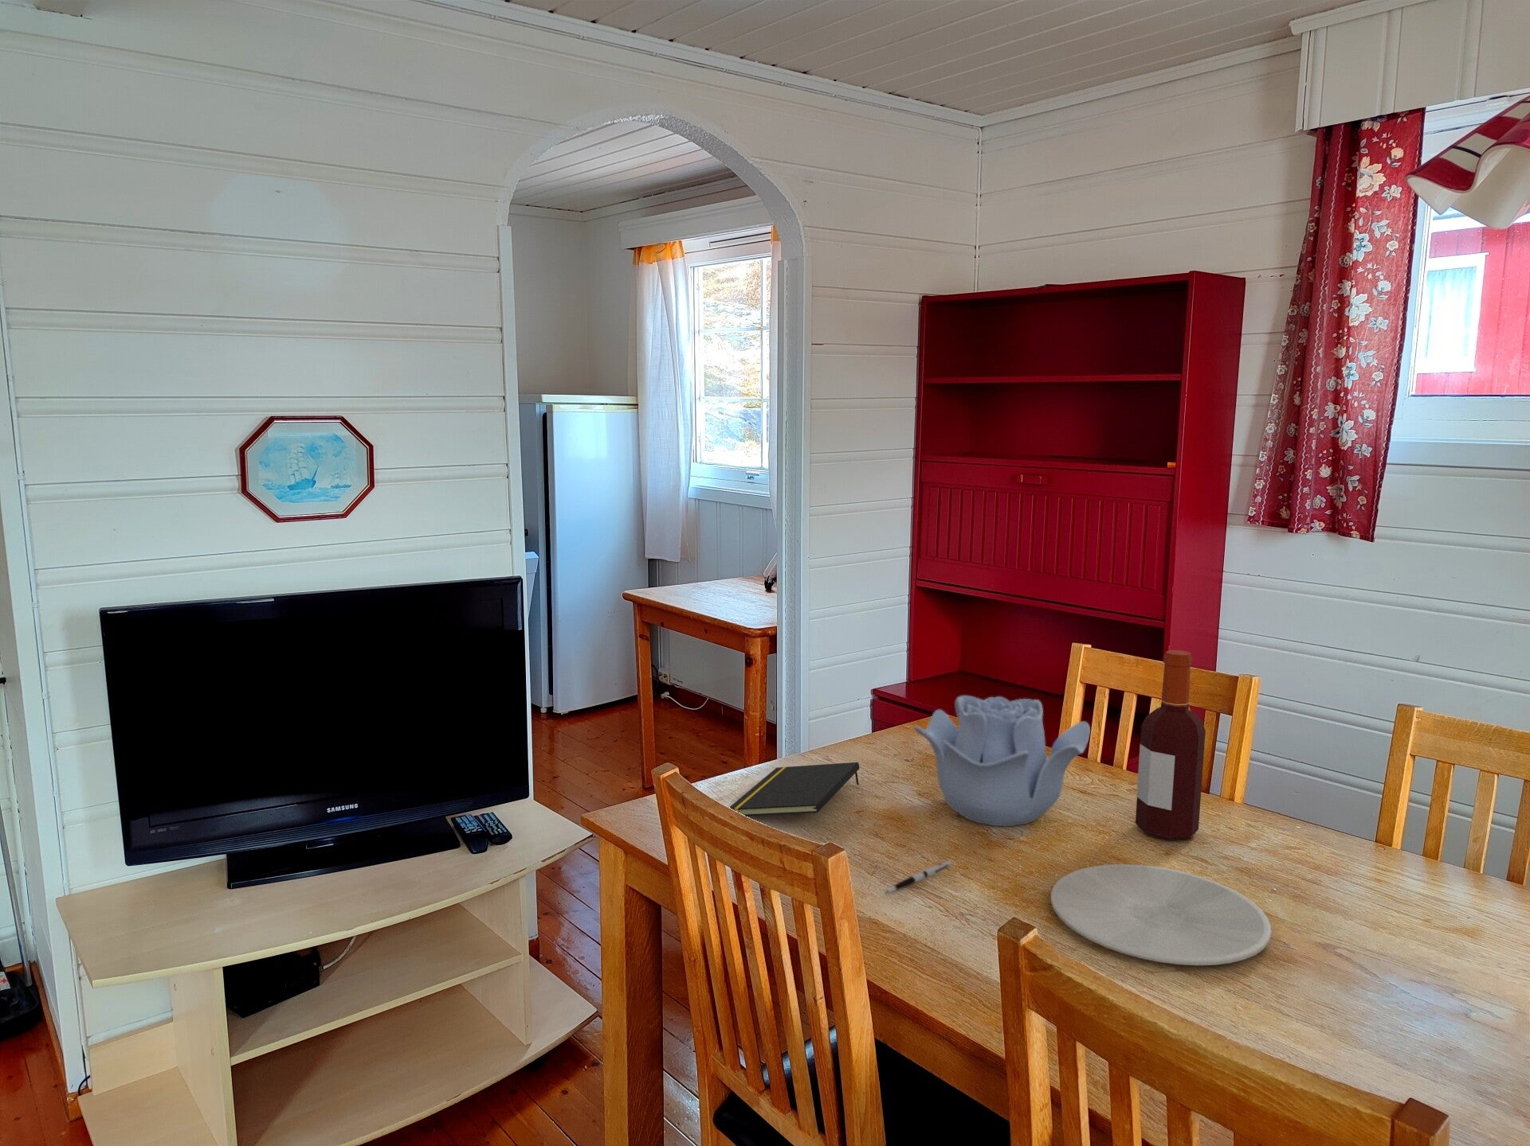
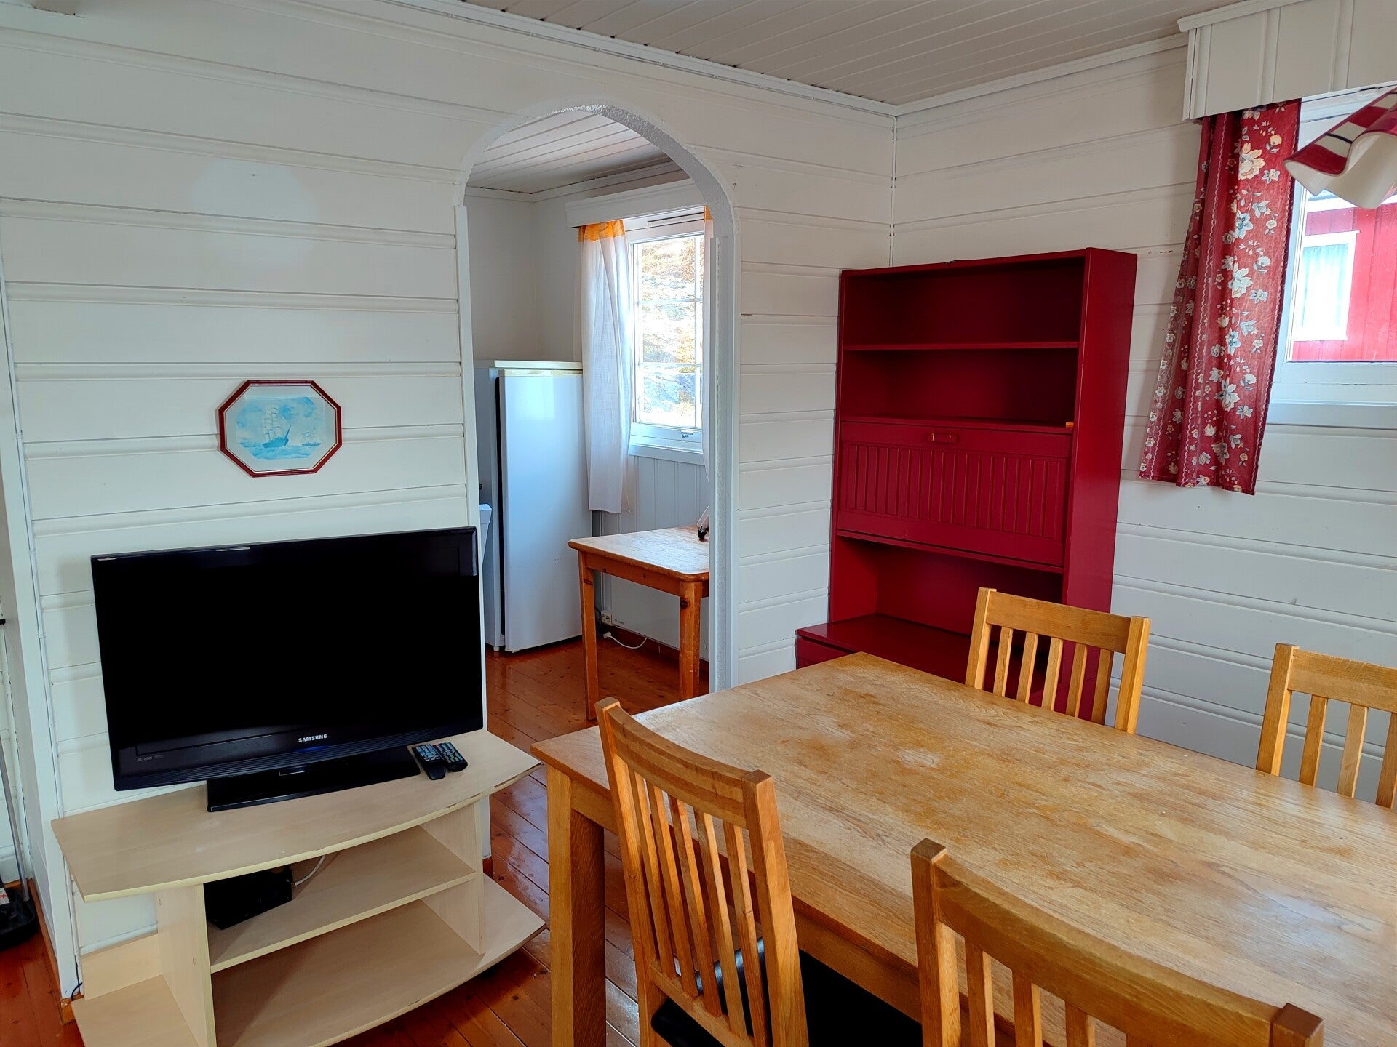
- decorative bowl [913,695,1091,827]
- notepad [730,762,860,816]
- bottle [1135,649,1206,841]
- pen [884,860,953,893]
- plate [1051,863,1272,967]
